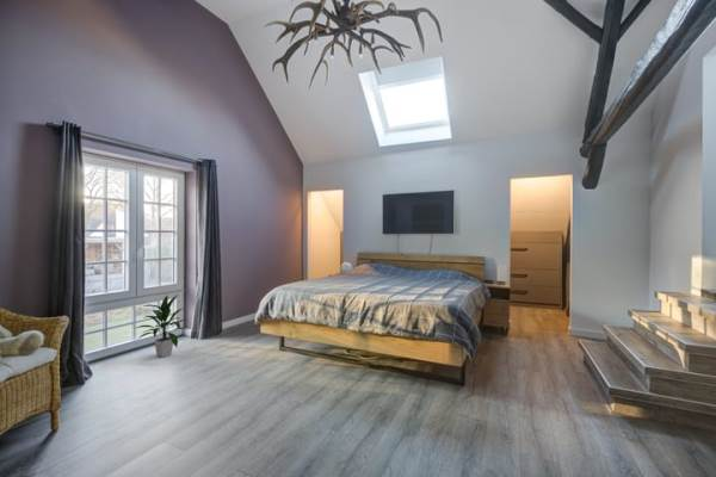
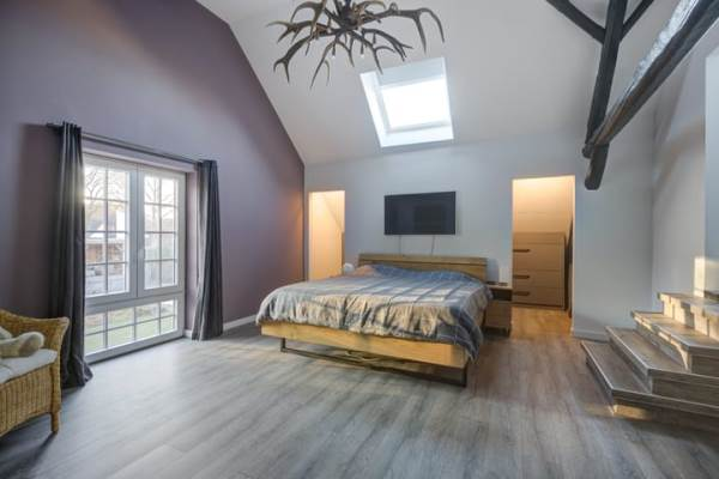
- indoor plant [132,292,189,359]
